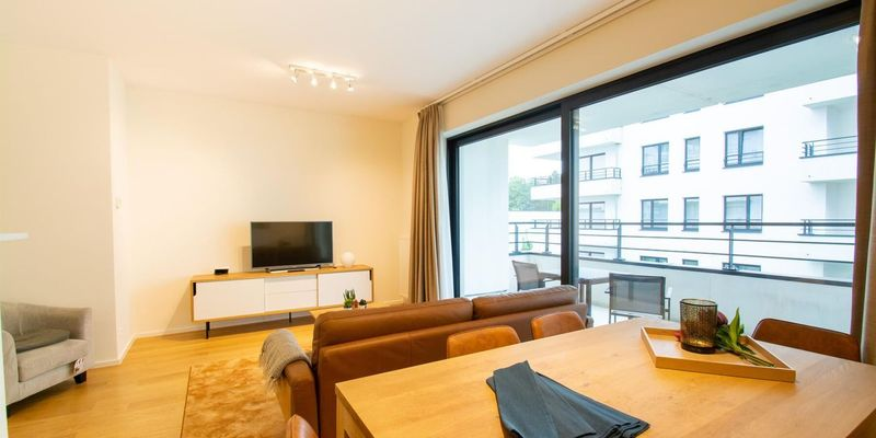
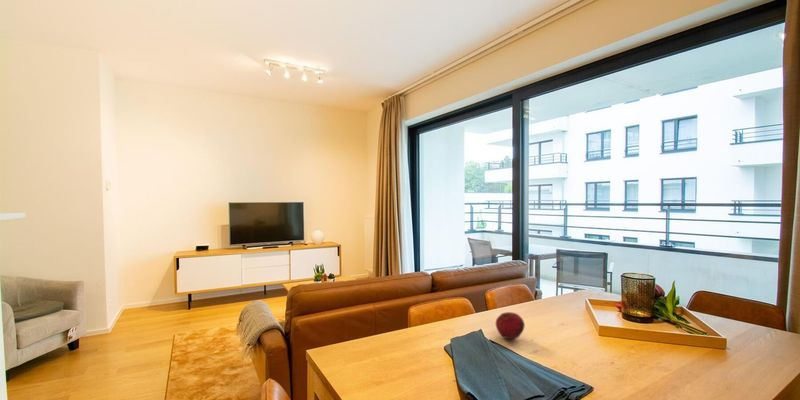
+ fruit [495,311,526,340]
